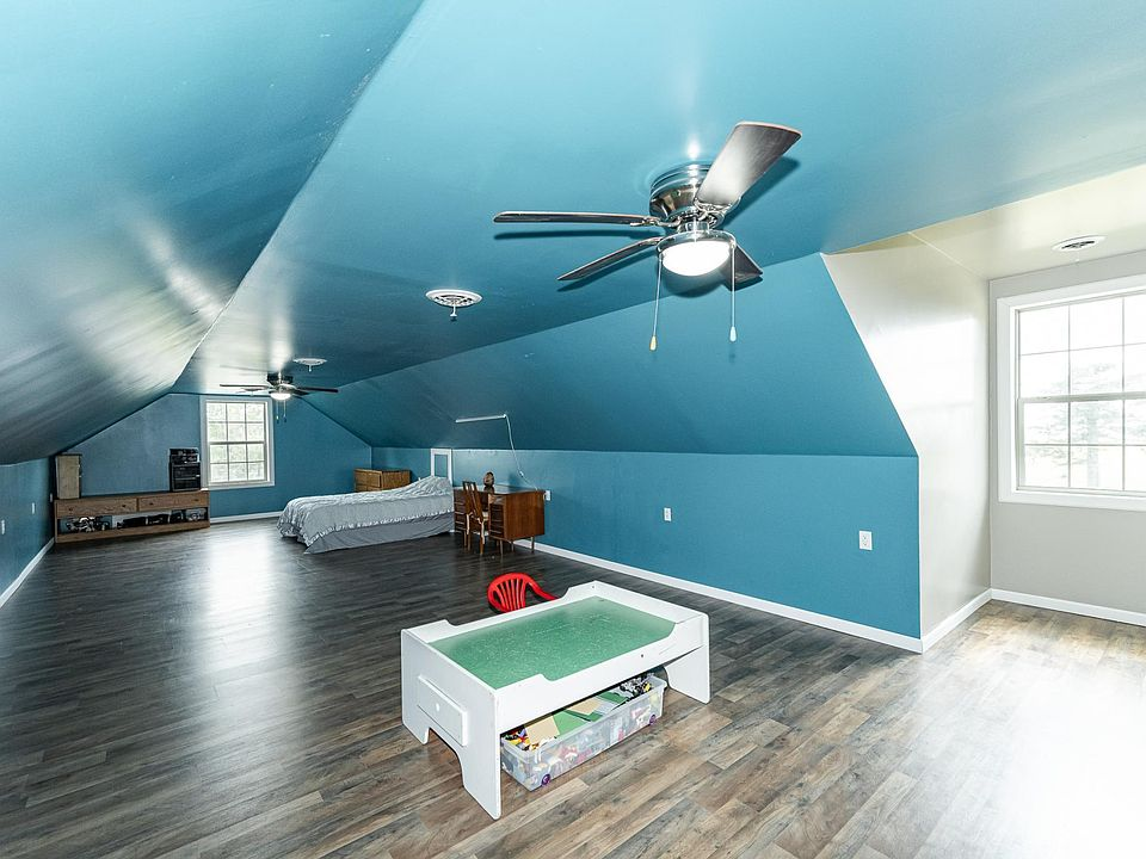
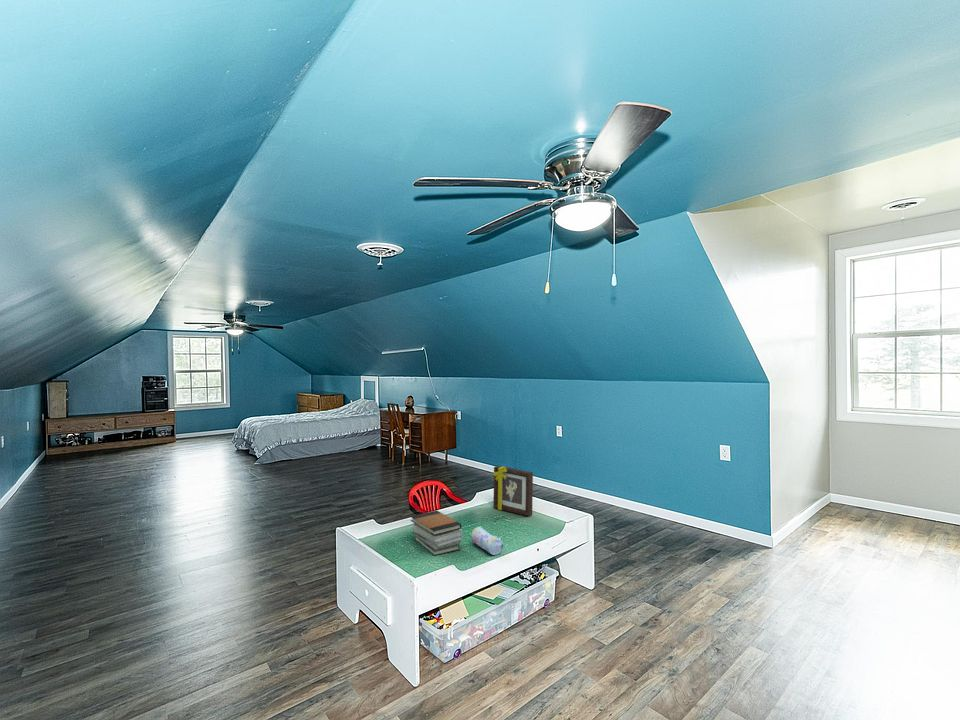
+ picture frame [492,465,534,517]
+ pencil case [470,526,504,556]
+ book stack [410,509,463,557]
